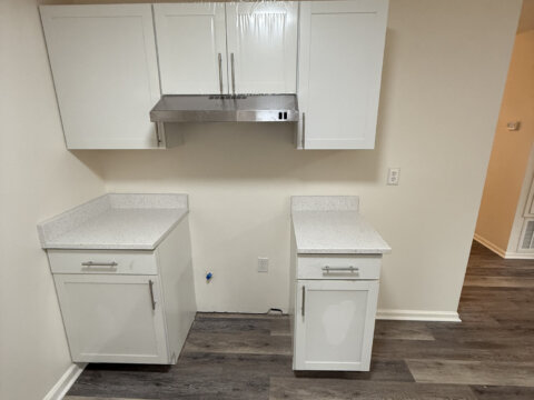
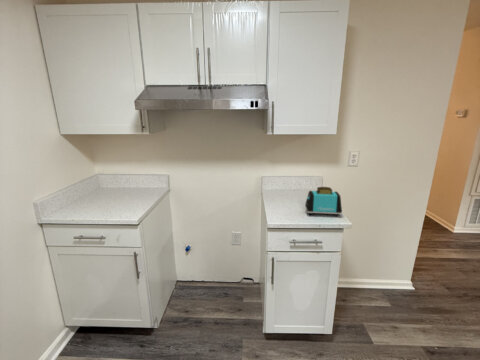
+ toaster [304,186,343,217]
